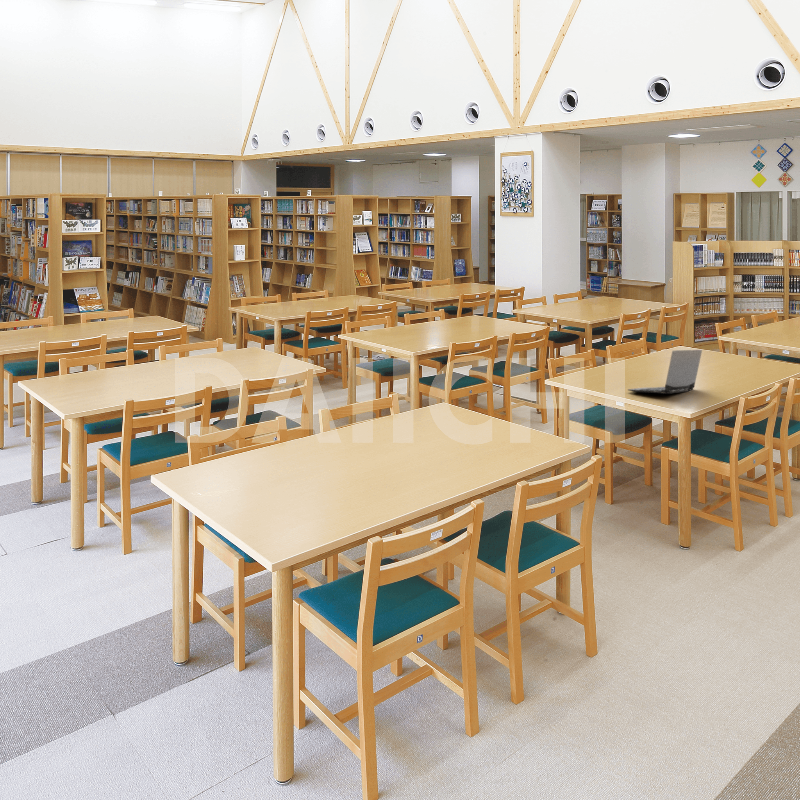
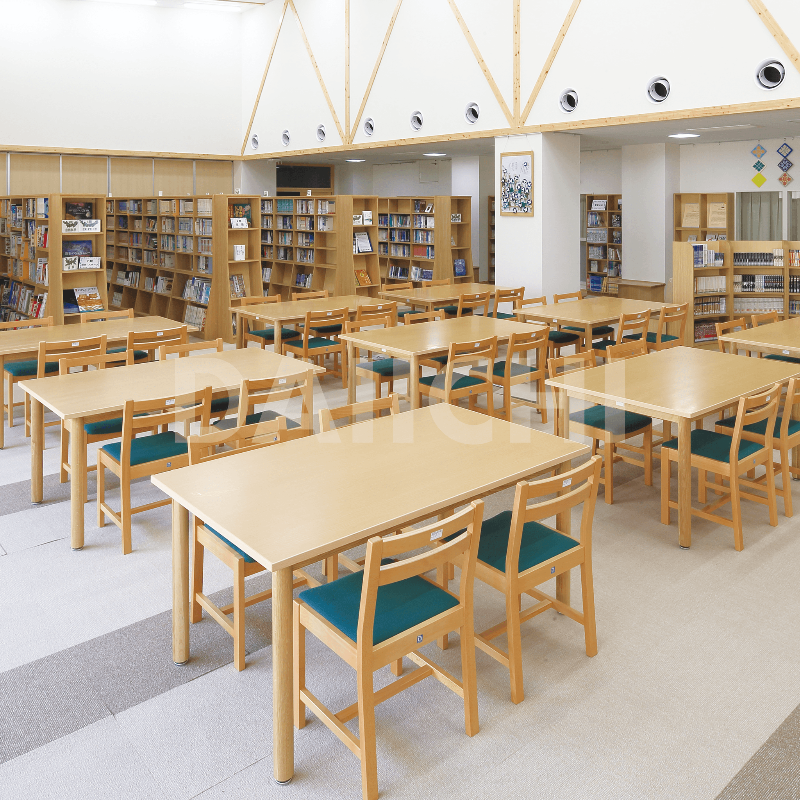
- laptop computer [627,349,703,395]
